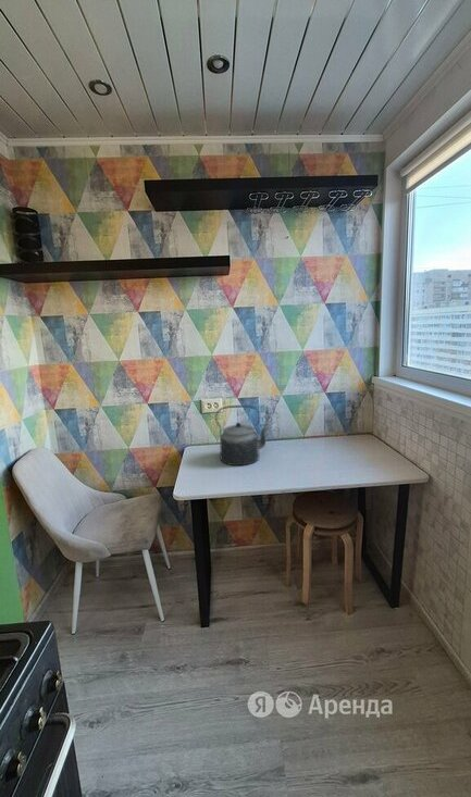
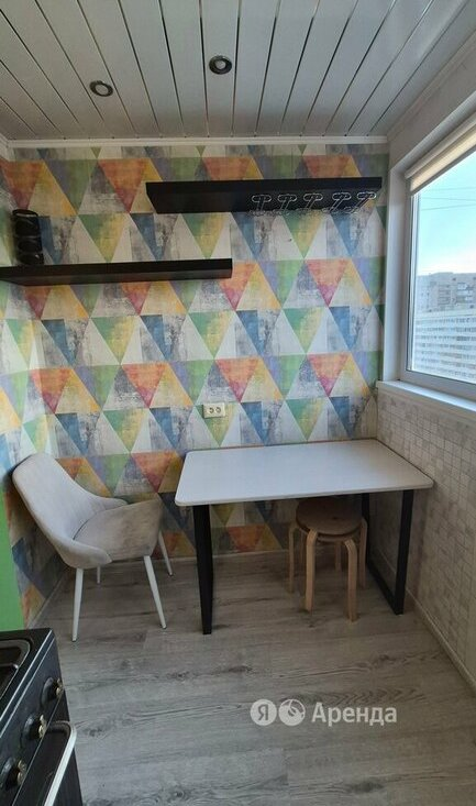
- kettle [214,404,270,466]
